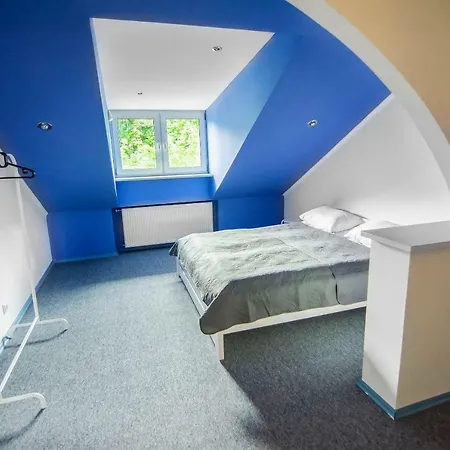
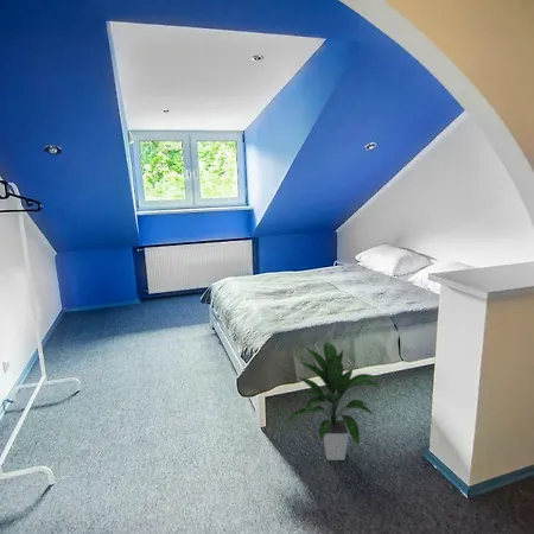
+ indoor plant [285,339,383,462]
